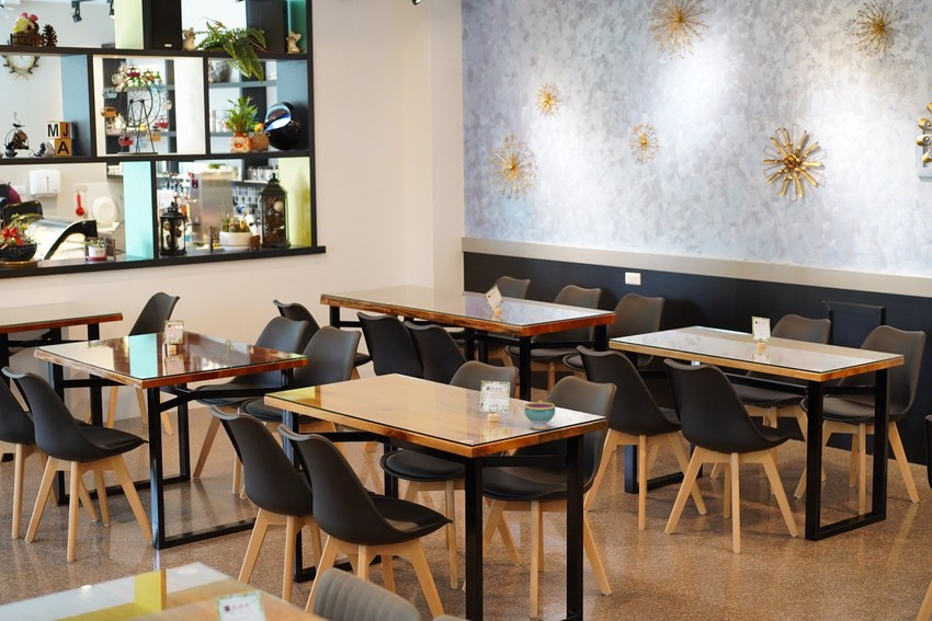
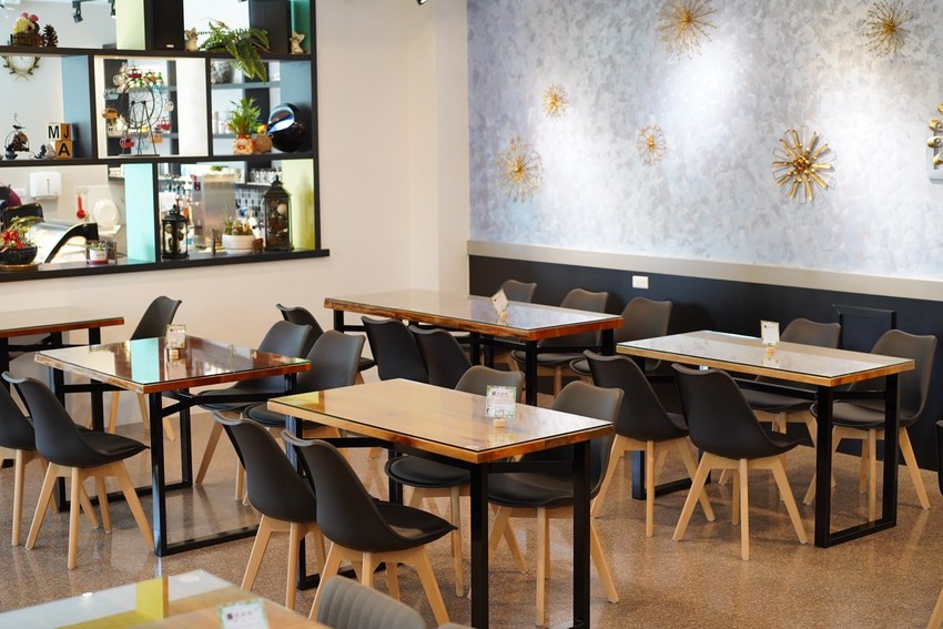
- teacup [524,400,556,430]
